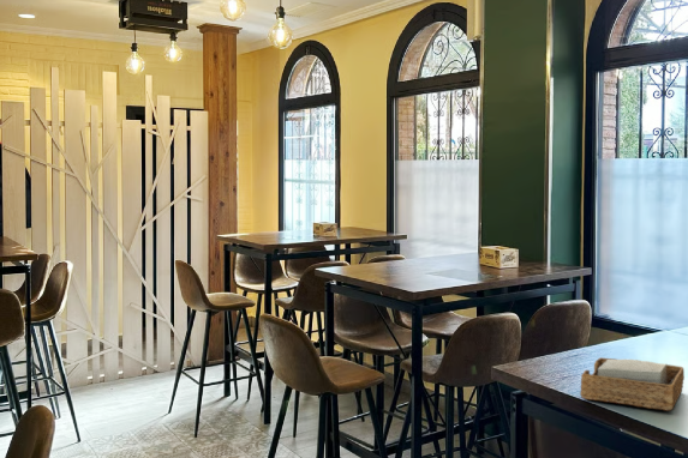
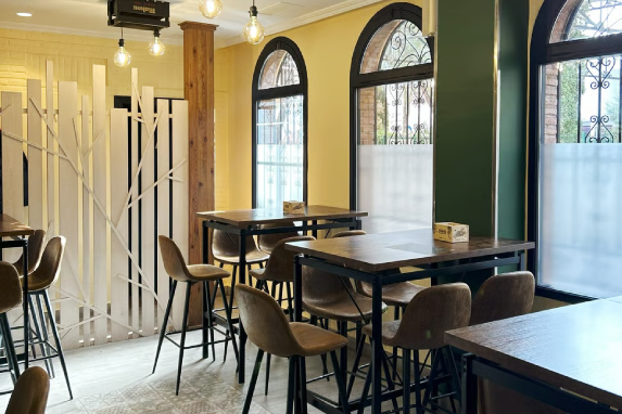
- napkin holder [579,356,686,412]
